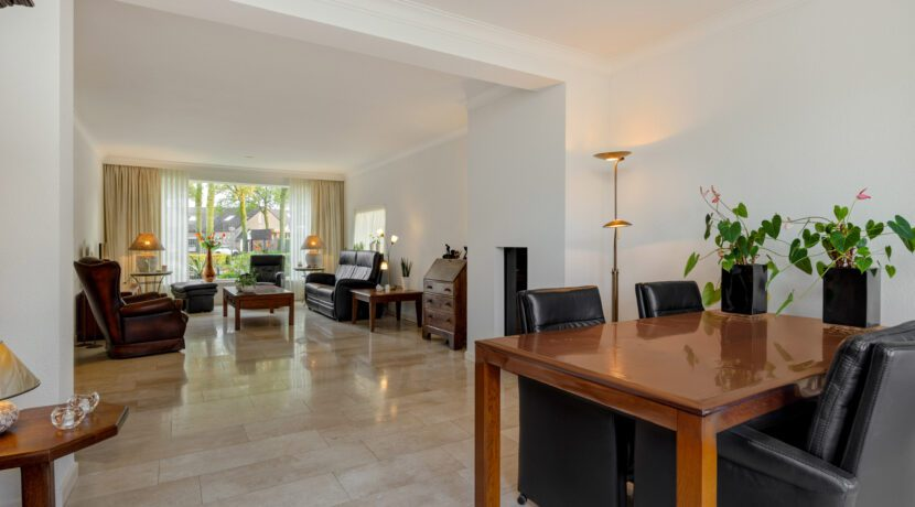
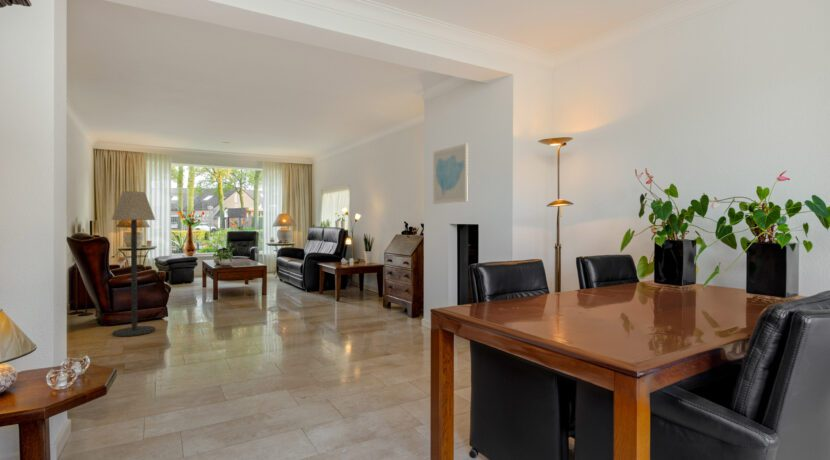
+ floor lamp [110,190,156,338]
+ wall art [432,142,469,205]
